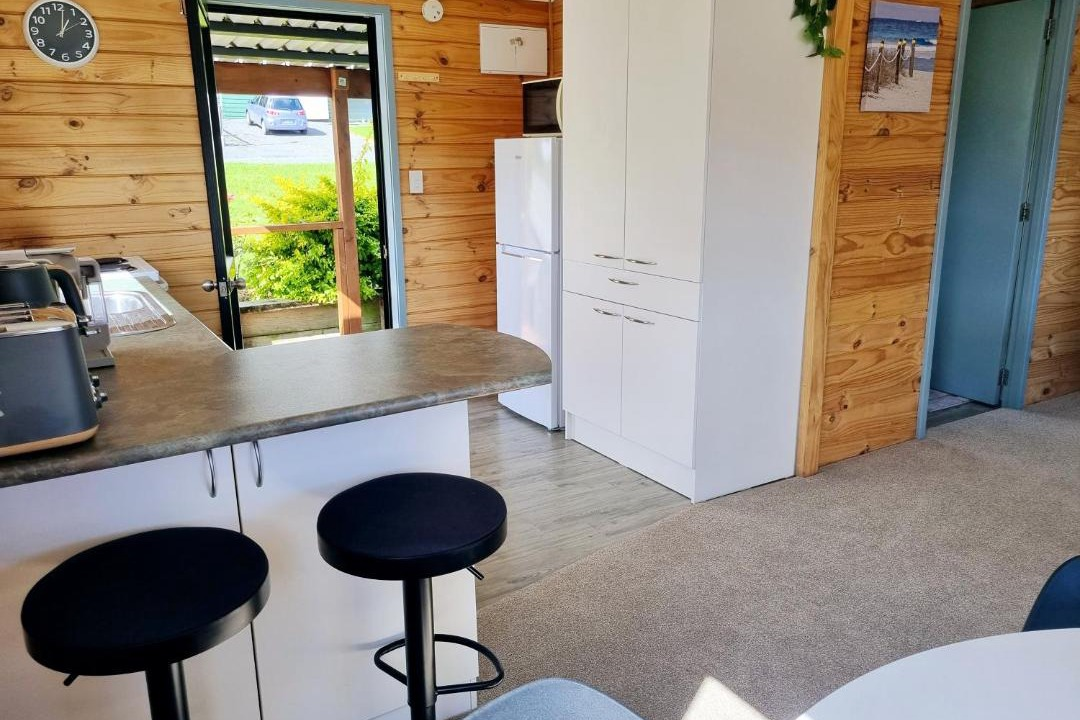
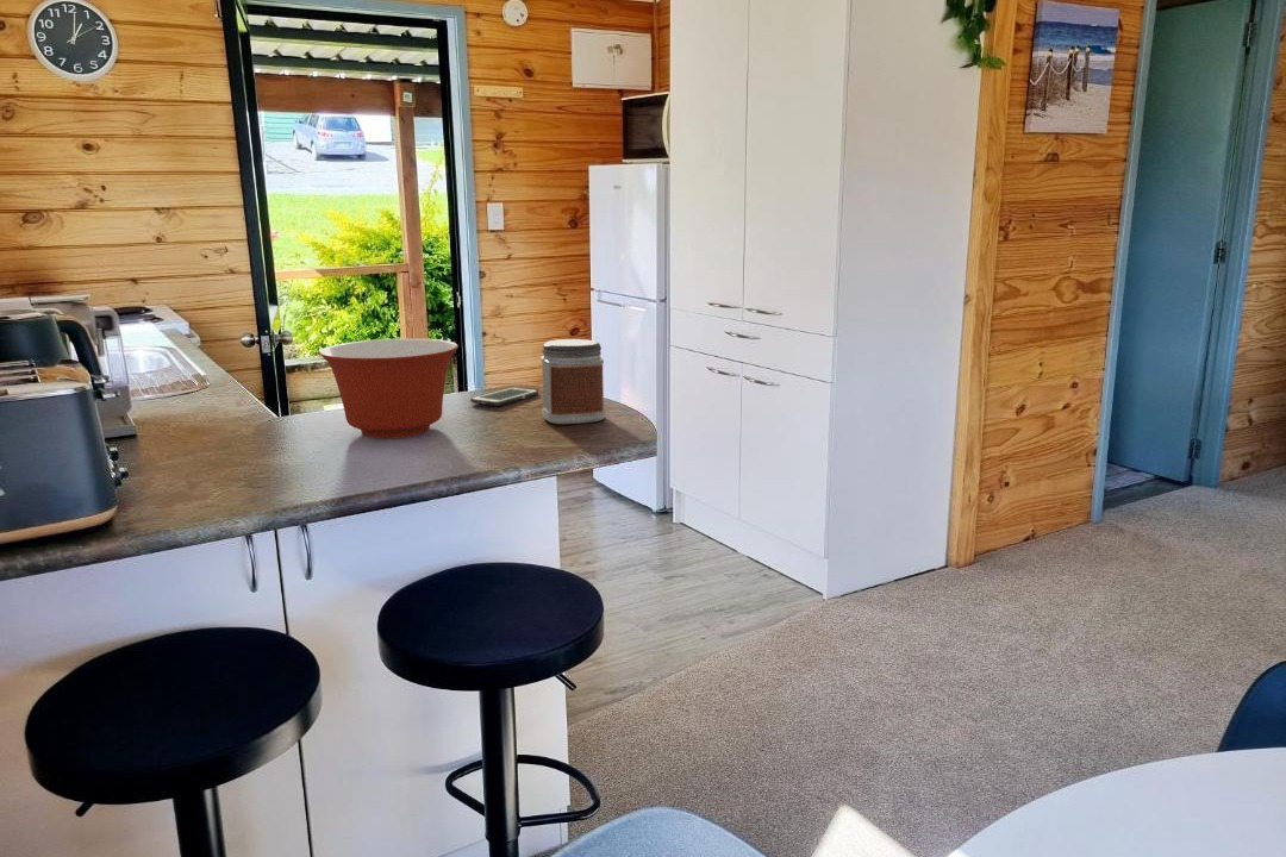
+ jar [539,338,606,425]
+ mixing bowl [318,338,460,439]
+ cell phone [469,386,539,407]
